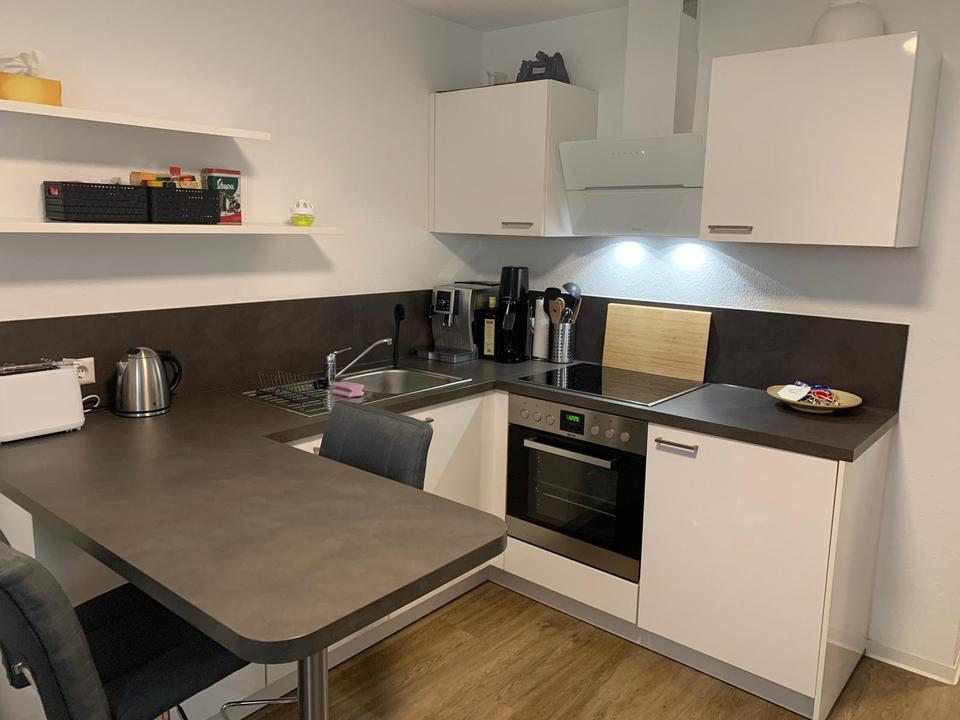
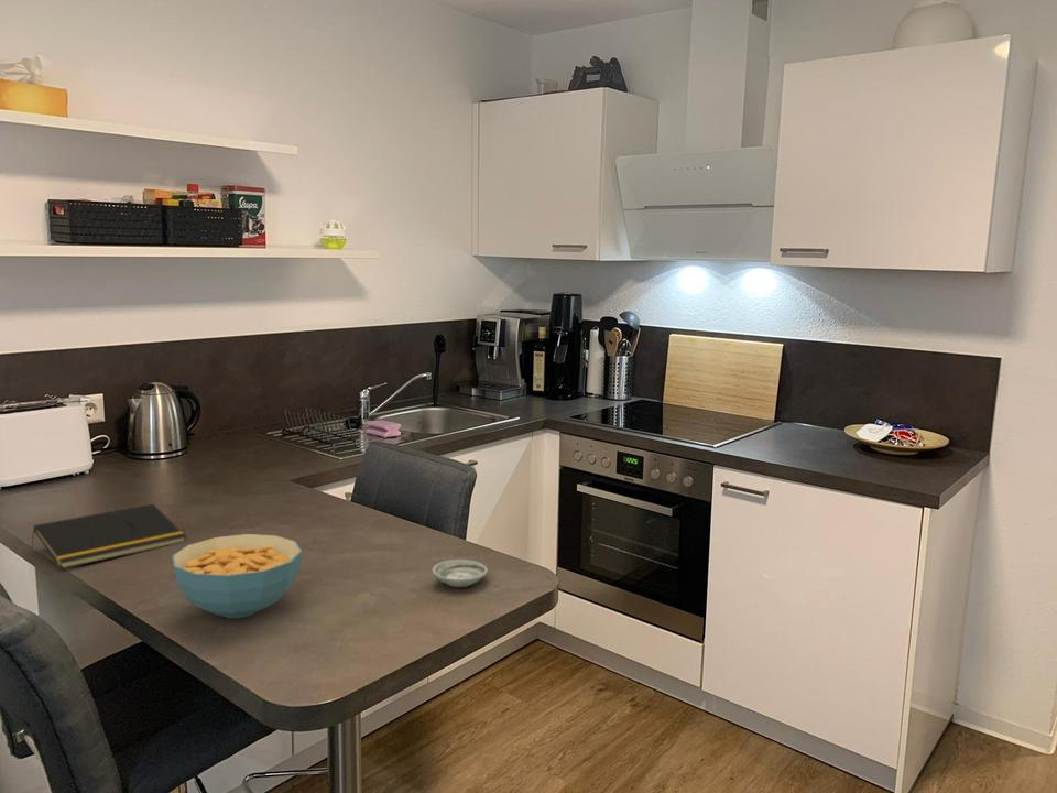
+ notepad [30,503,187,571]
+ cereal bowl [171,533,303,619]
+ saucer [432,558,489,588]
